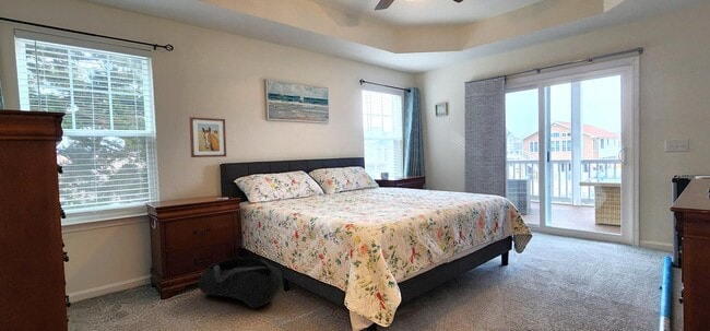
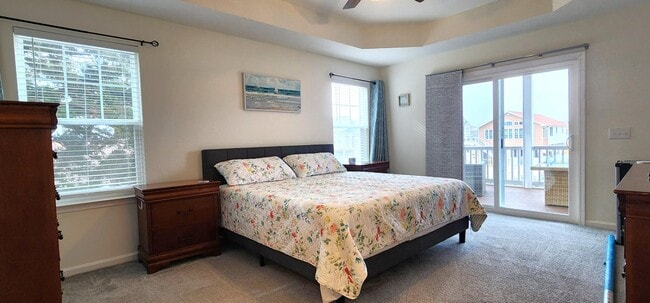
- bag [198,256,283,310]
- wall art [188,116,227,158]
